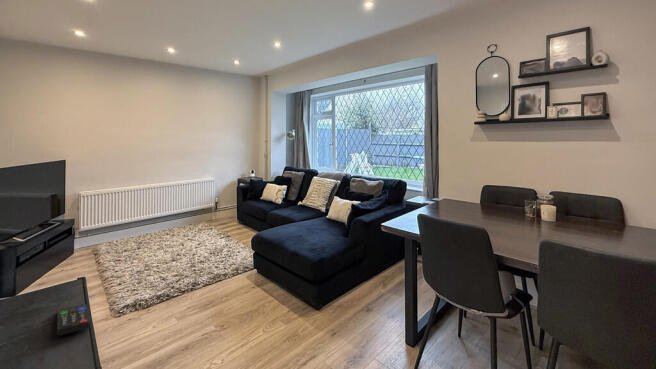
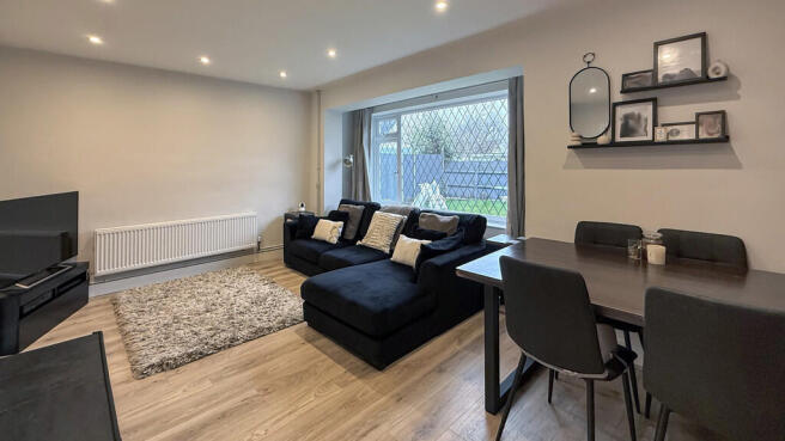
- remote control [56,303,91,337]
